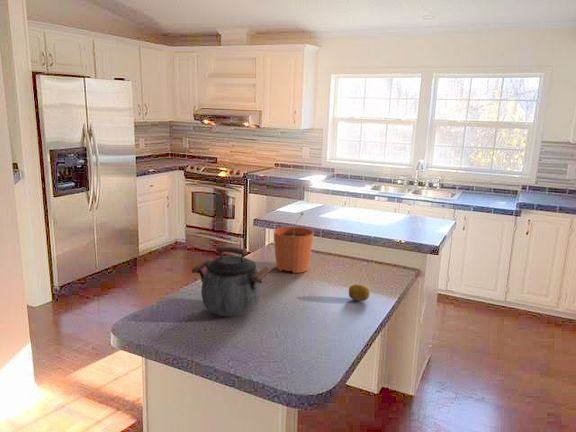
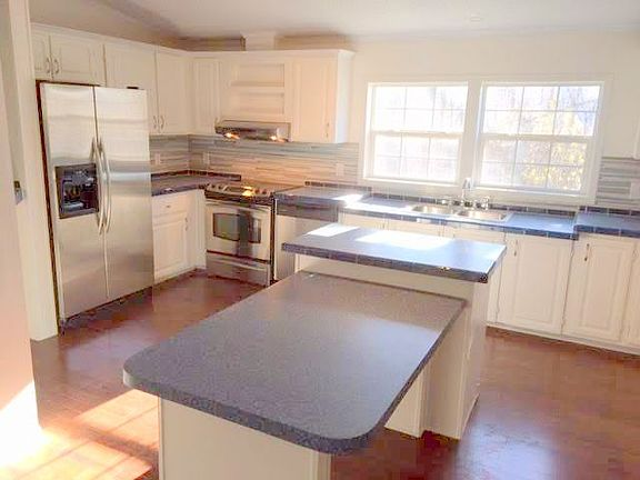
- kettle [191,245,272,317]
- fruit [348,283,371,302]
- plant pot [272,212,315,274]
